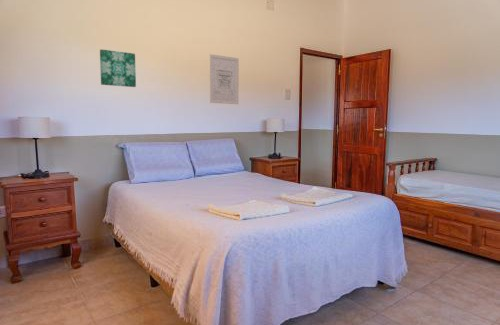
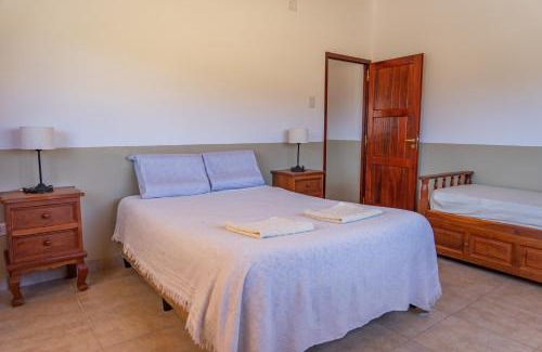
- wall art [209,53,240,105]
- wall art [99,48,137,88]
